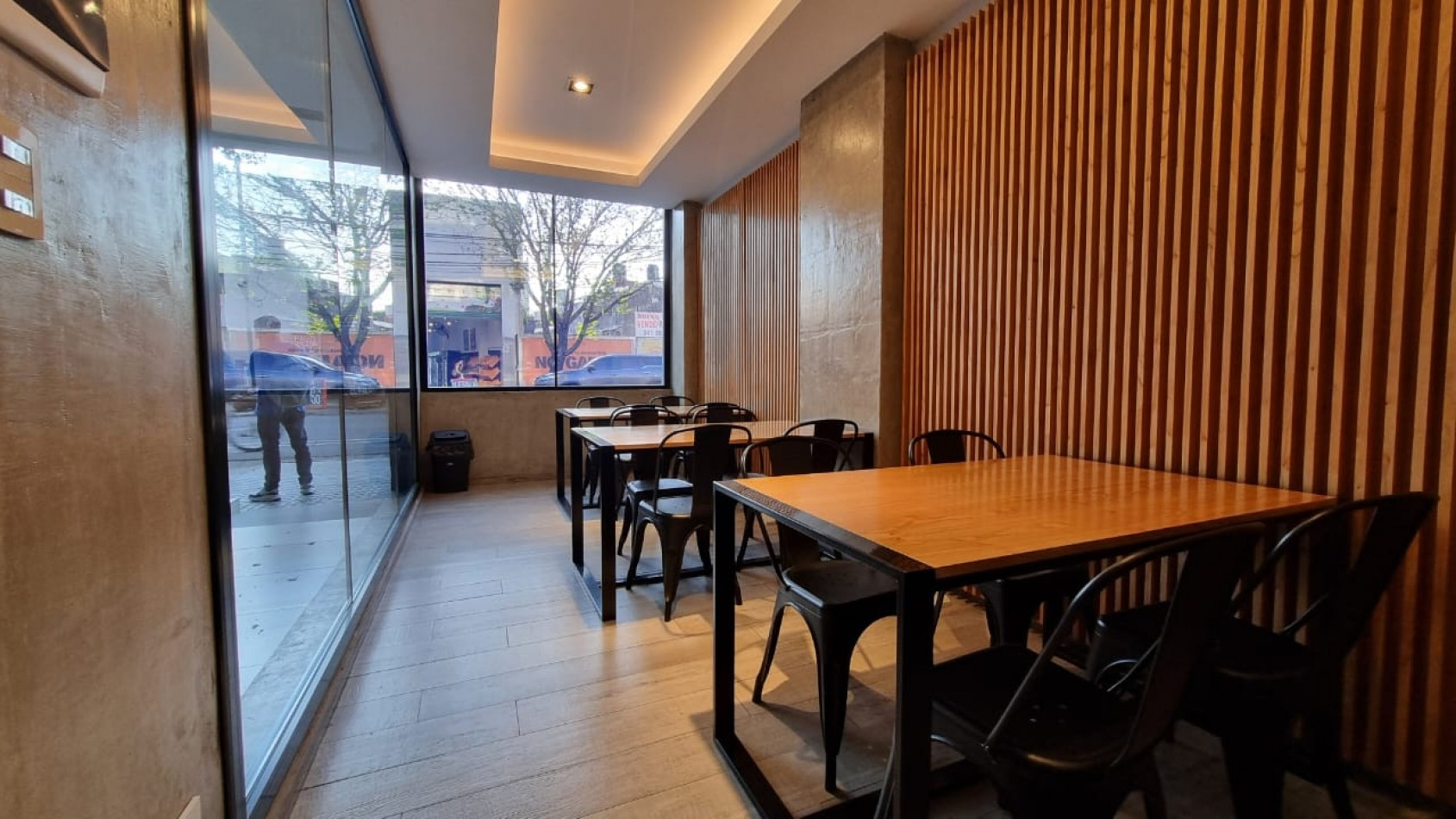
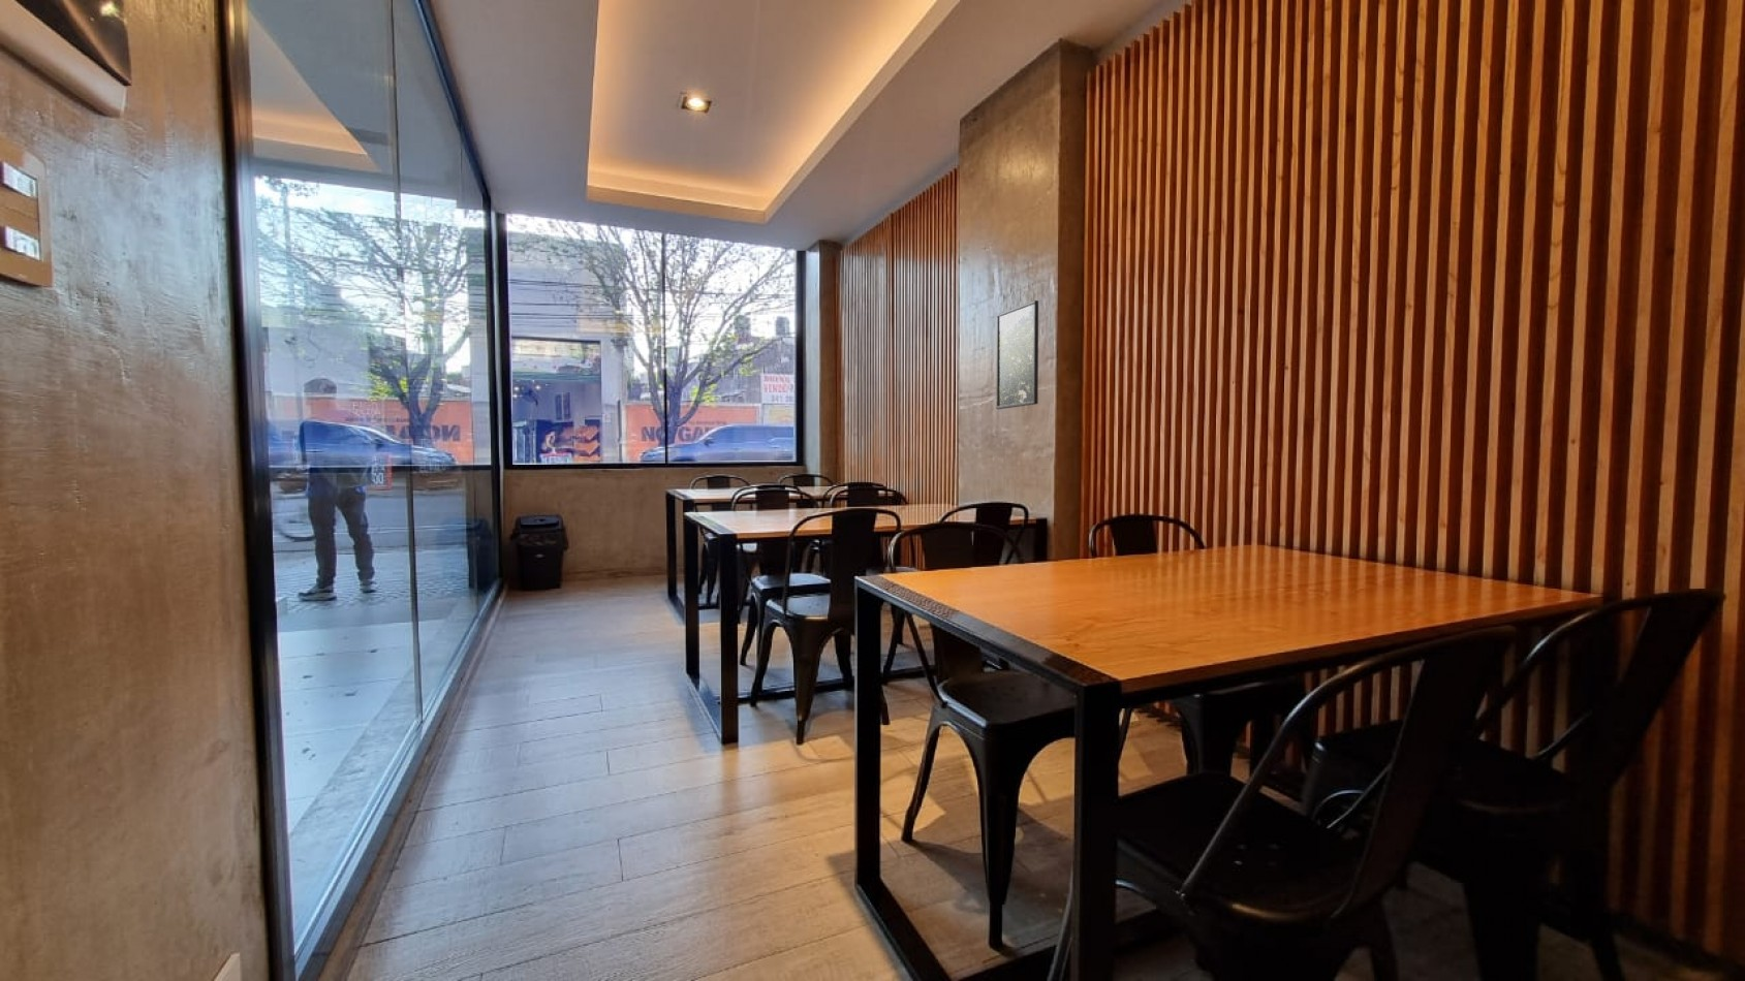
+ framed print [995,299,1039,410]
